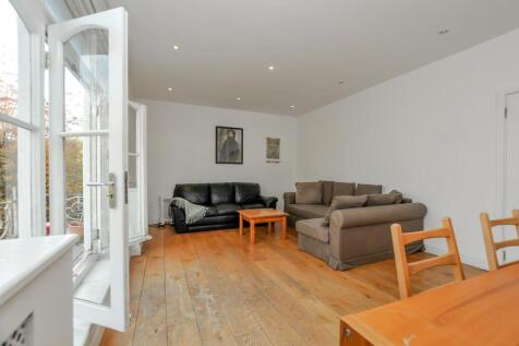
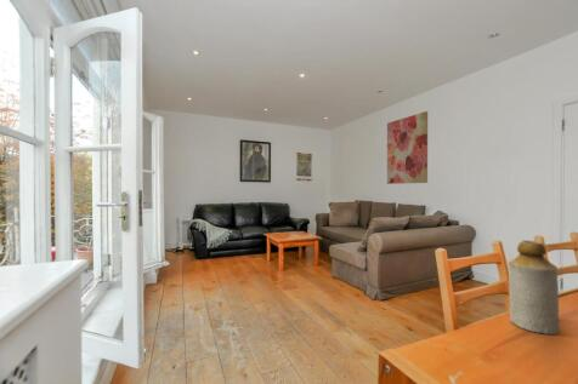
+ wall art [386,110,429,185]
+ bottle [508,240,561,336]
